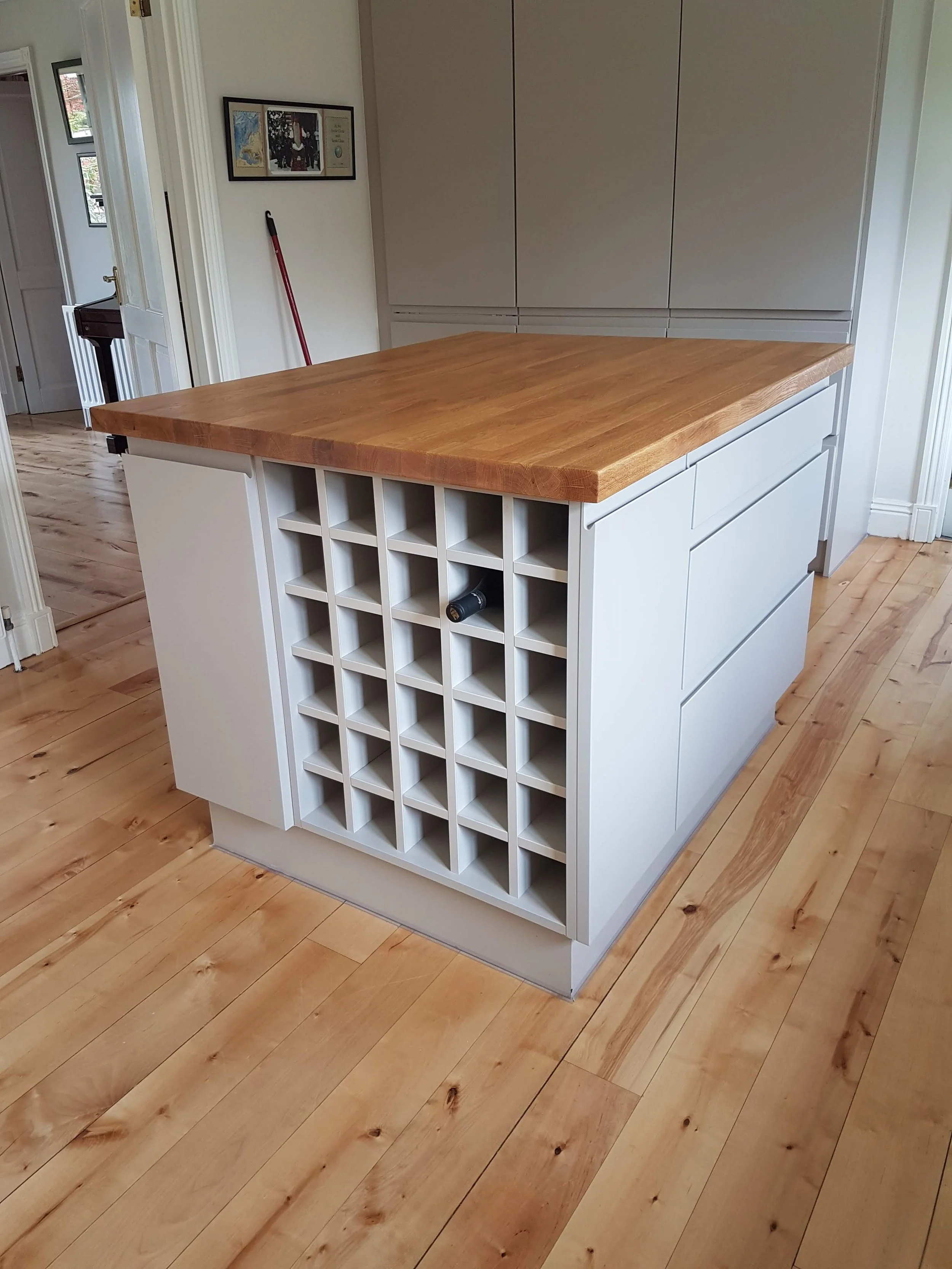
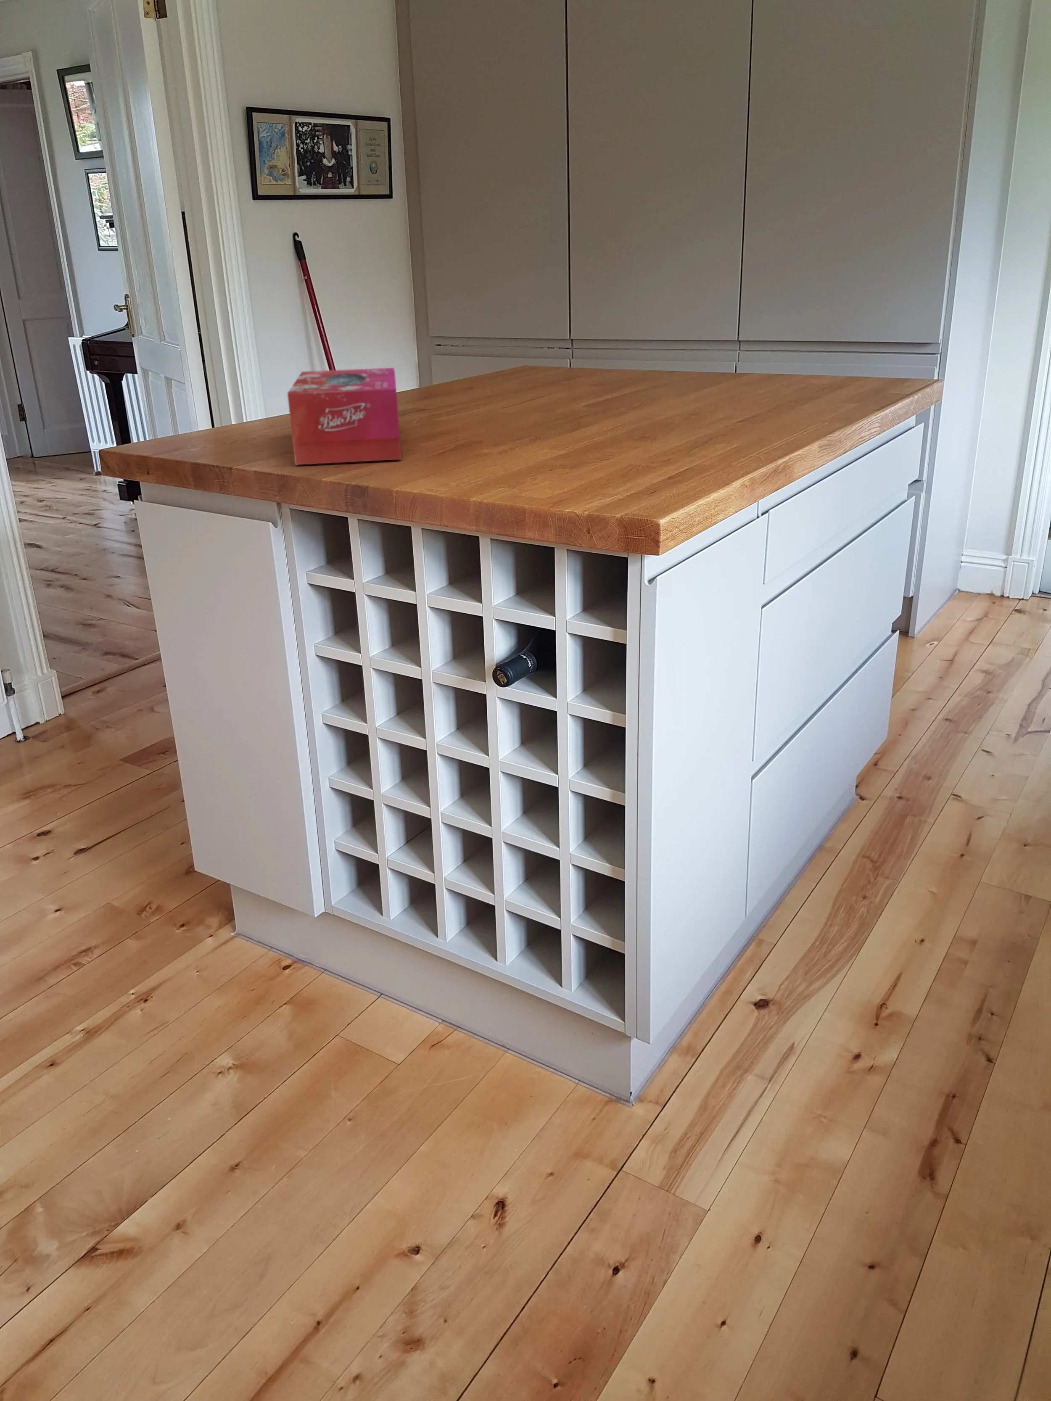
+ tissue box [287,368,402,465]
